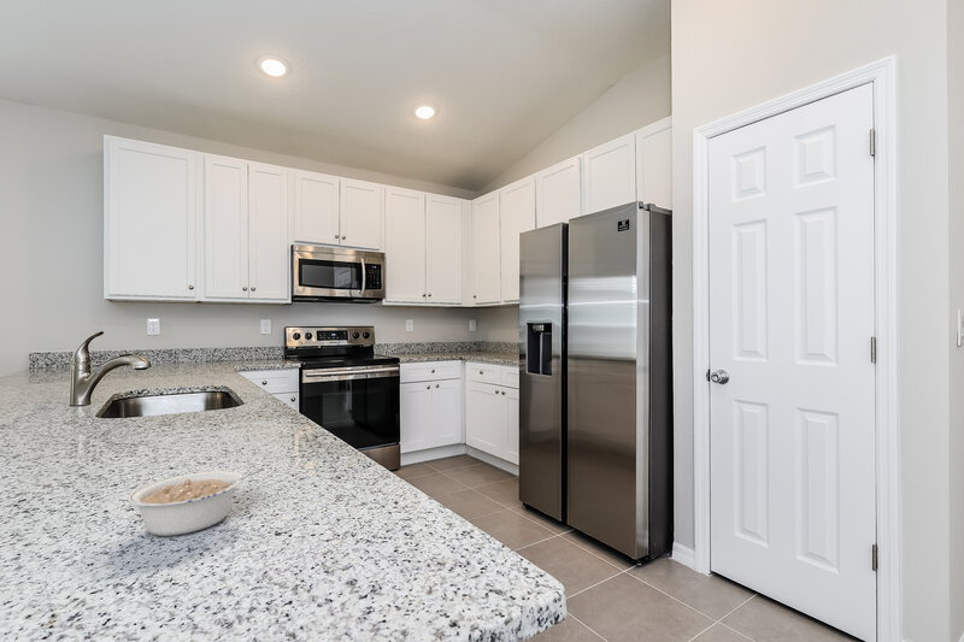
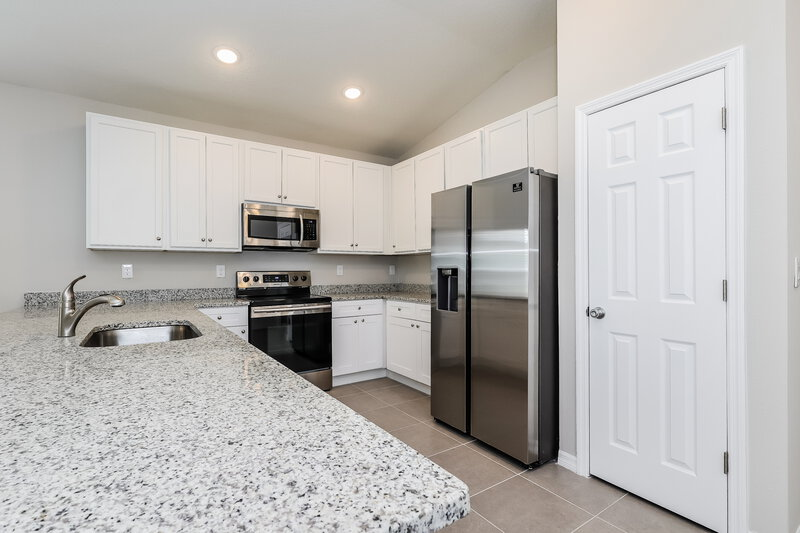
- legume [127,467,265,537]
